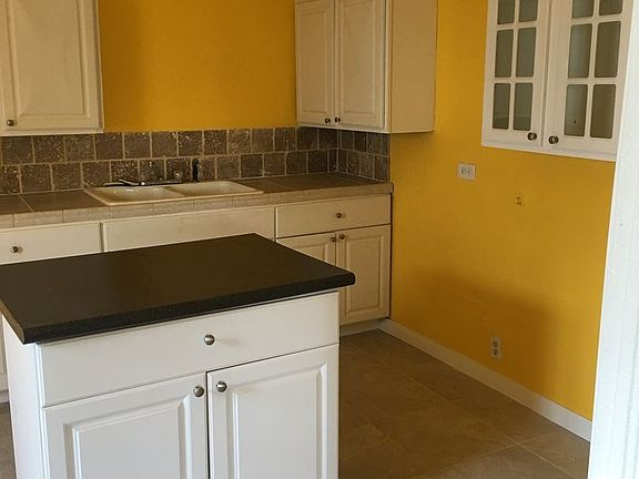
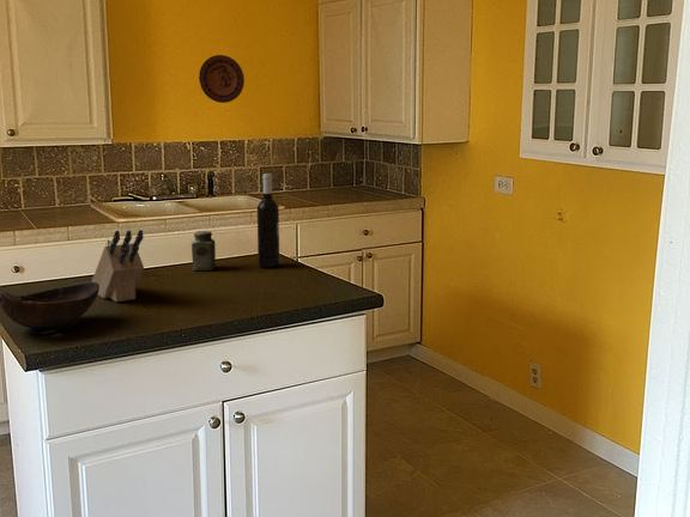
+ bowl [0,281,99,335]
+ wine bottle [256,172,280,269]
+ salt shaker [190,230,217,272]
+ knife block [91,229,145,303]
+ decorative plate [198,54,246,104]
